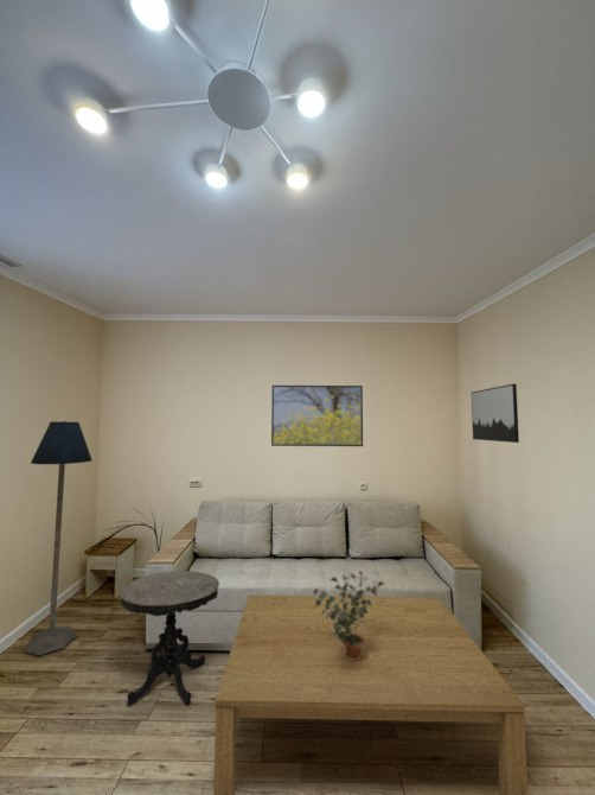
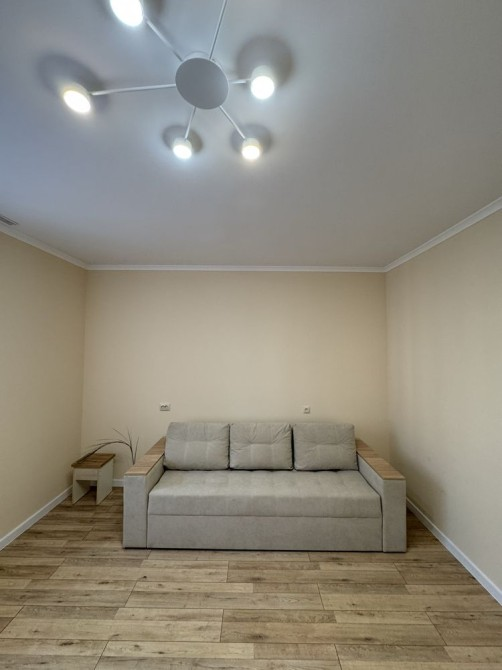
- coffee table [212,594,529,795]
- wall art [471,383,520,444]
- potted plant [312,570,385,660]
- side table [120,570,220,706]
- floor lamp [23,420,94,656]
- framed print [270,384,364,447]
